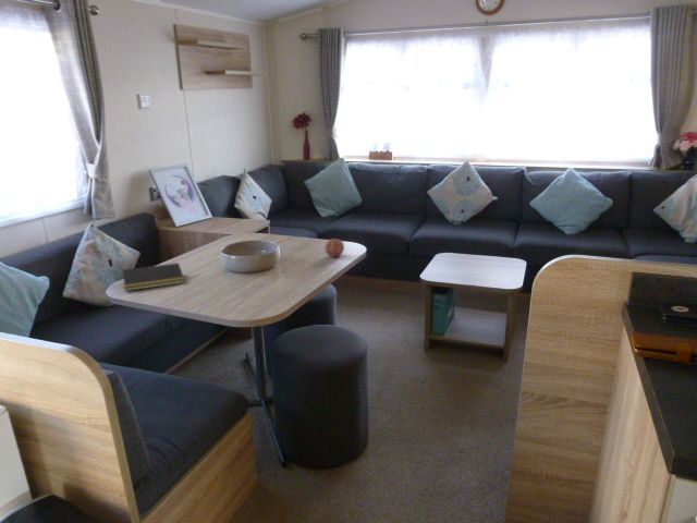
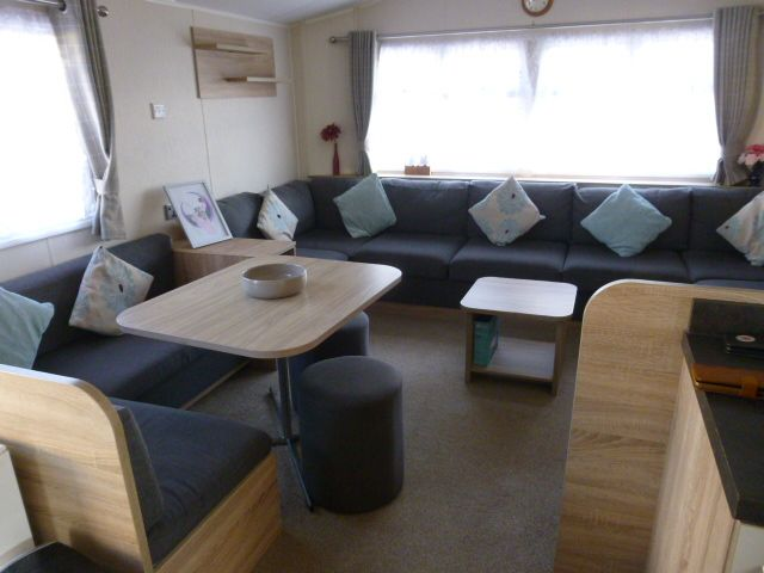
- apple [323,238,345,258]
- notepad [121,262,186,292]
